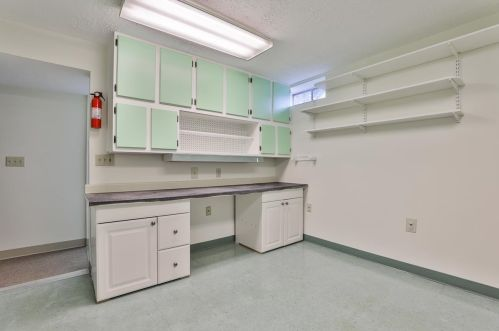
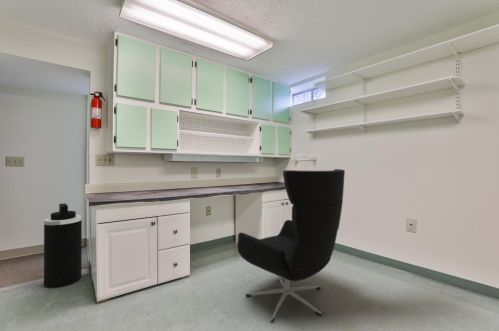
+ trash can [43,202,83,289]
+ office chair [236,168,346,324]
